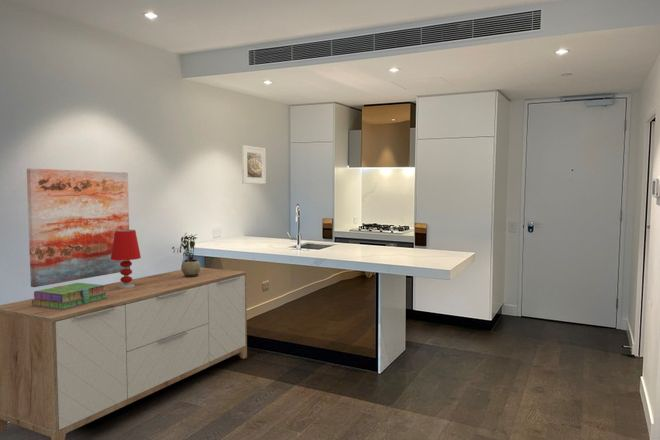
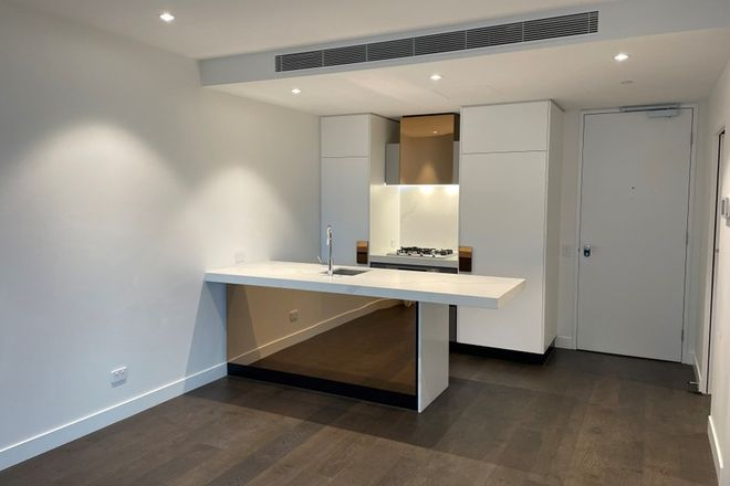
- stack of books [32,282,107,309]
- wall art [26,168,131,288]
- sideboard [0,267,248,440]
- table lamp [111,229,142,288]
- potted plant [171,232,201,277]
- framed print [241,144,267,185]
